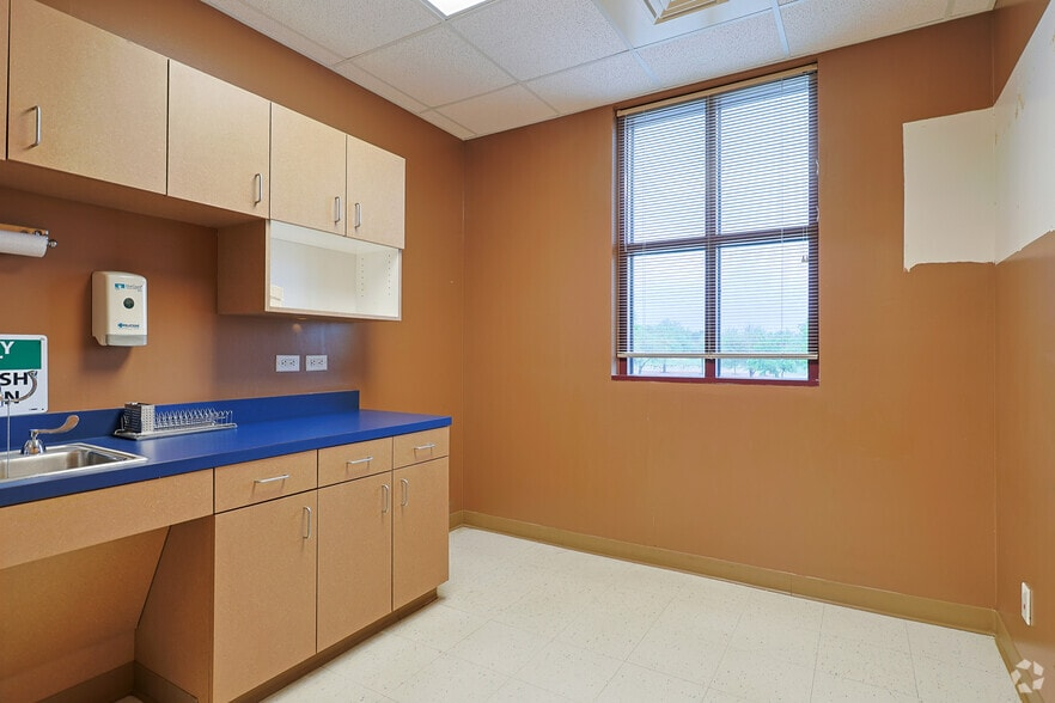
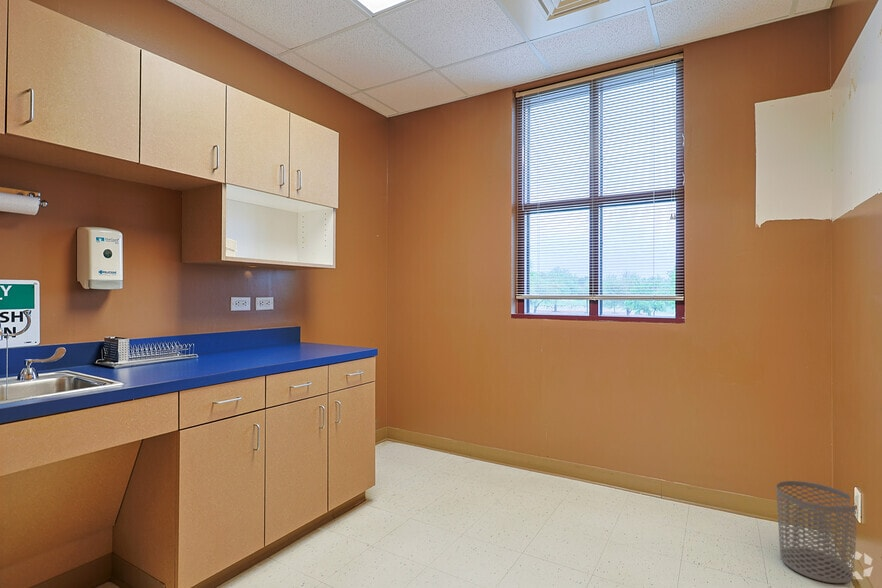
+ waste bin [775,480,857,584]
